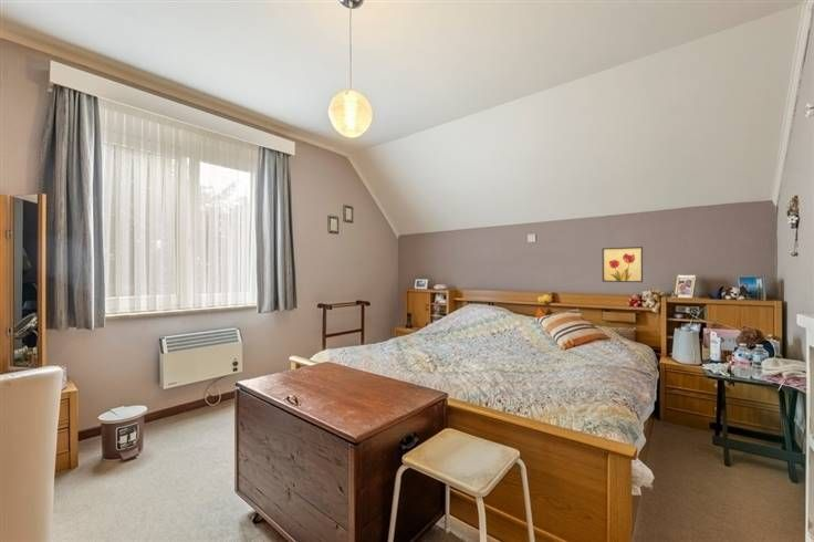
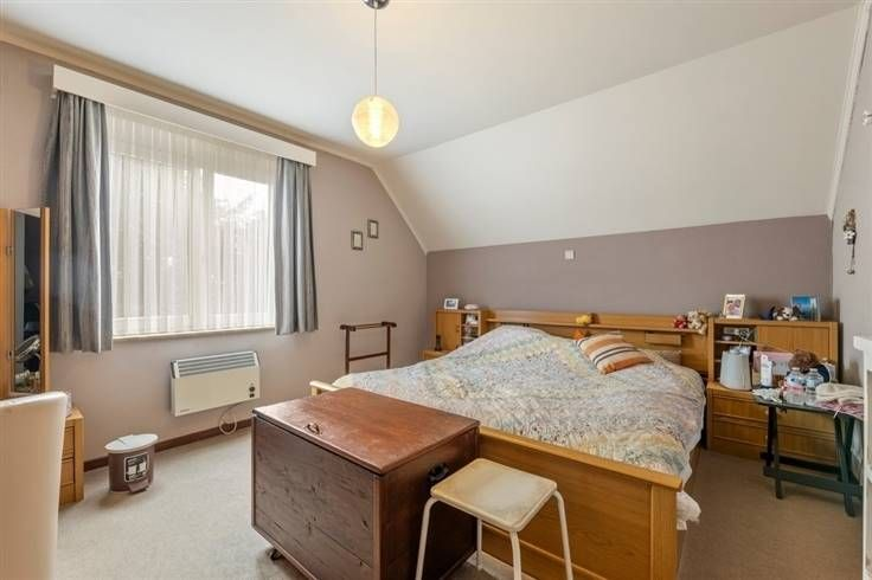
- wall art [602,246,644,283]
